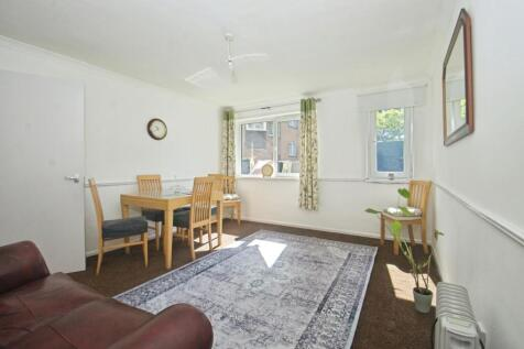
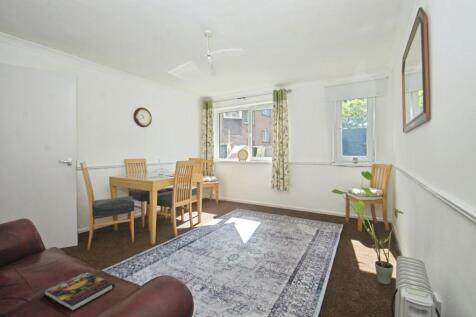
+ book [43,271,116,312]
